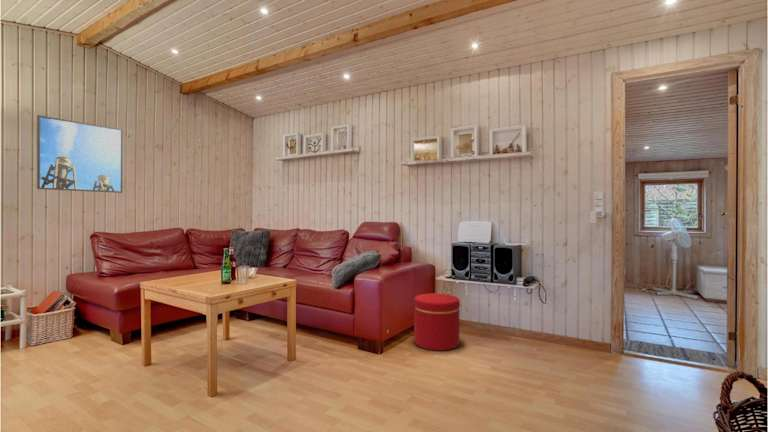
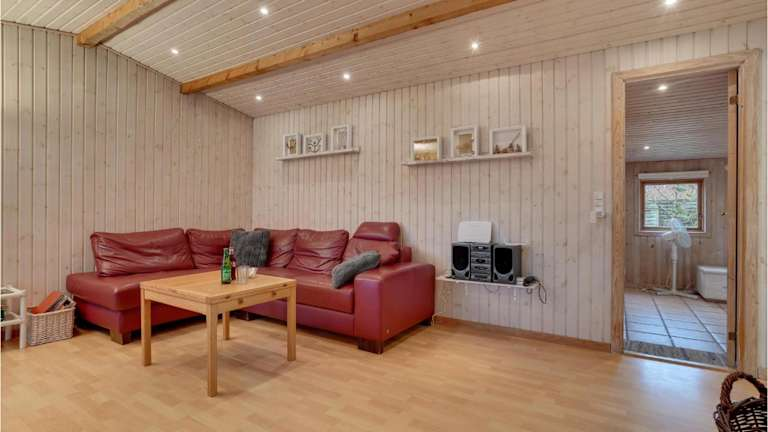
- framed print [36,114,124,194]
- ottoman [413,292,461,352]
